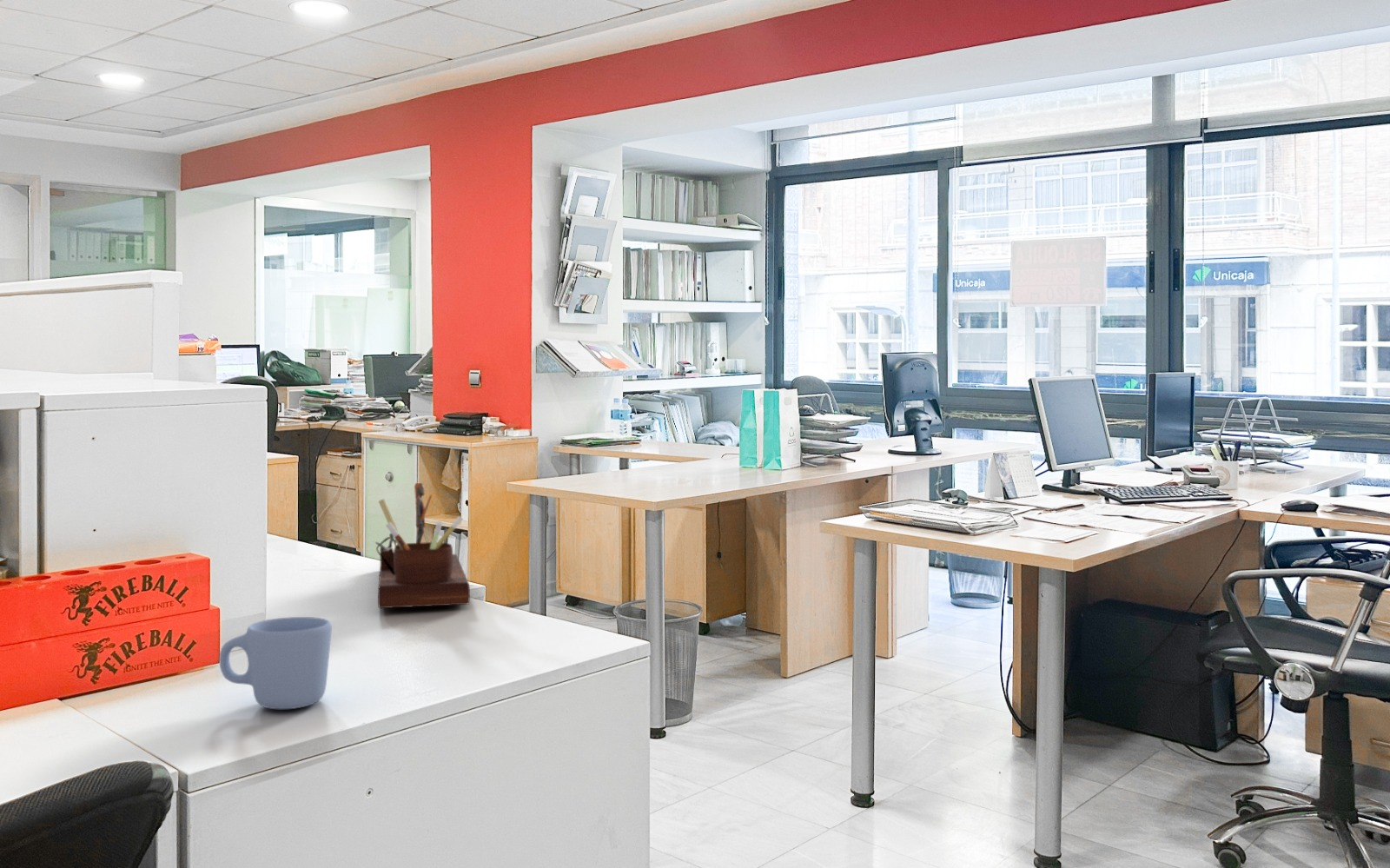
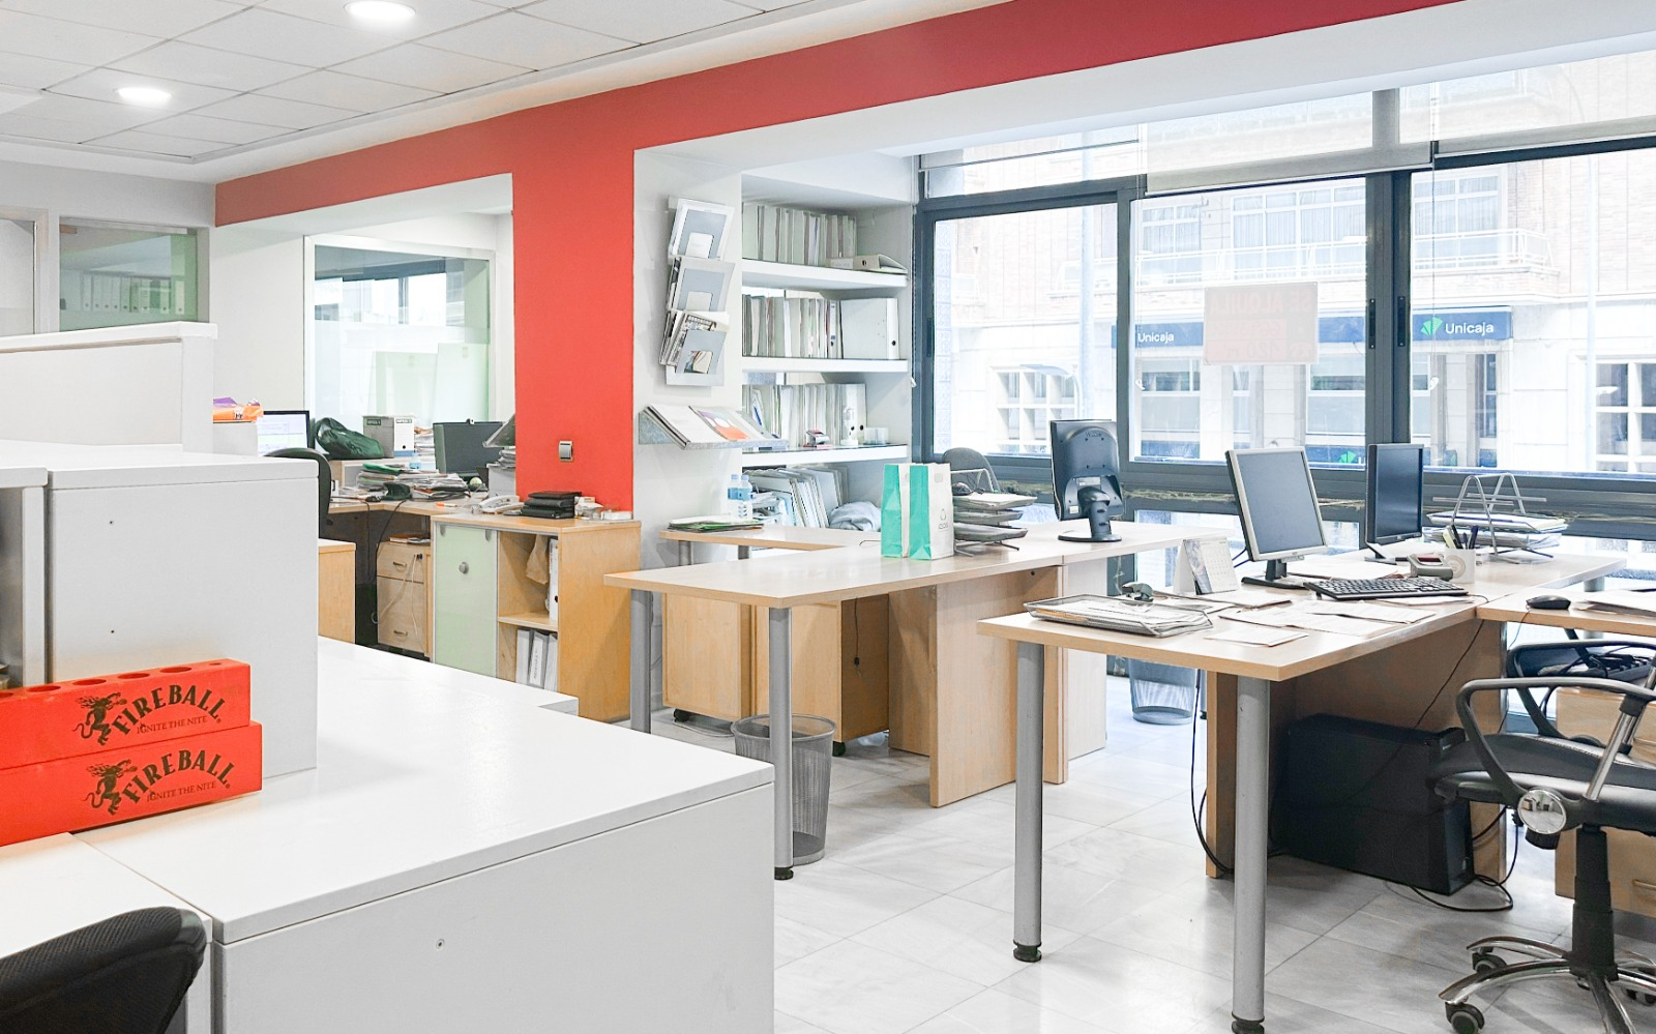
- mug [218,616,333,710]
- desk organizer [374,482,471,609]
